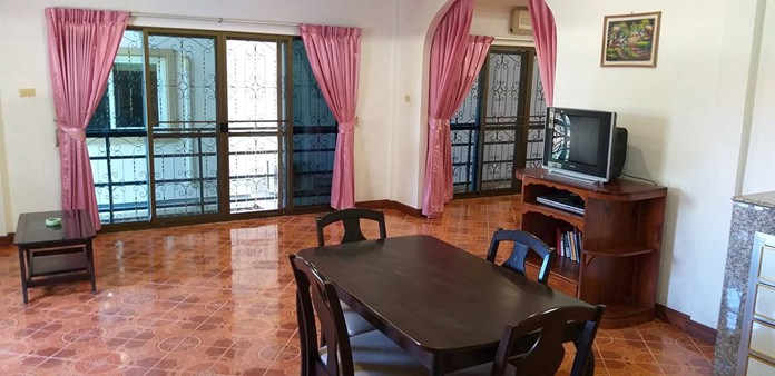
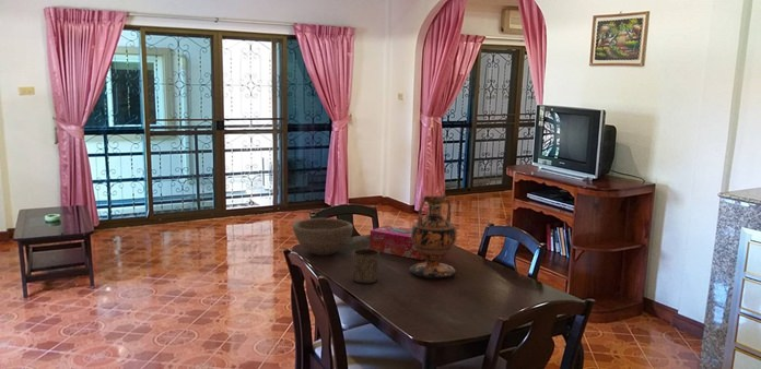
+ tissue box [368,224,425,261]
+ cup [352,248,380,285]
+ vase [408,193,458,279]
+ bowl [292,217,354,257]
